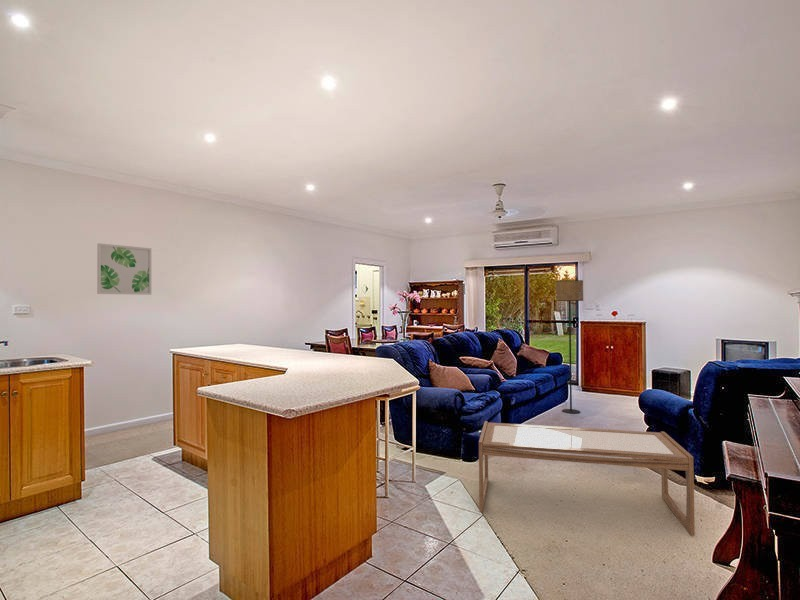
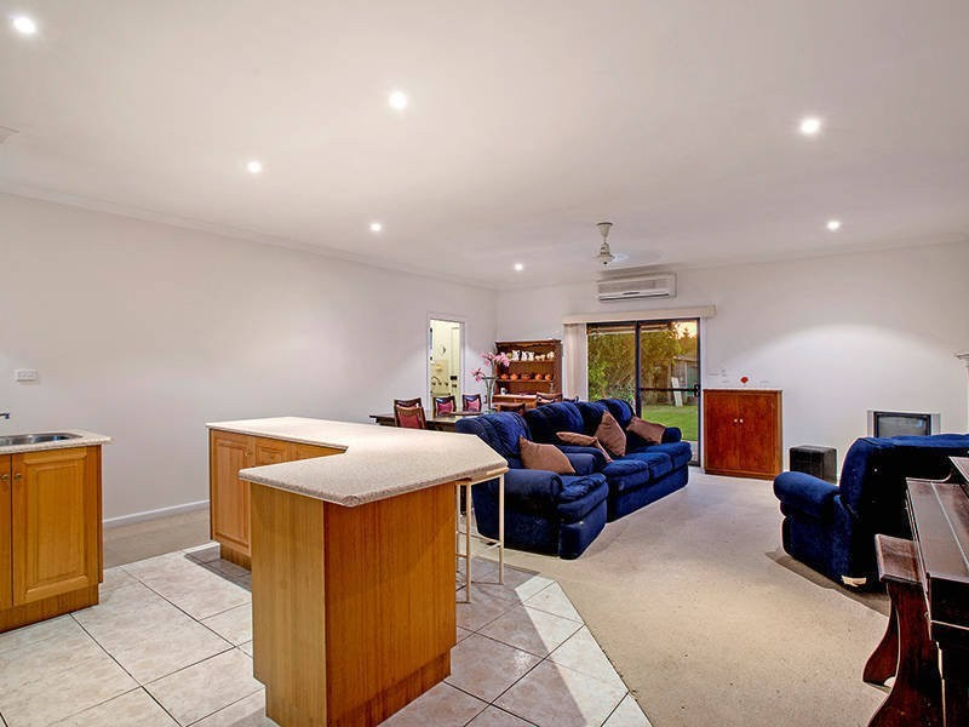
- wall art [96,243,152,296]
- coffee table [478,420,696,537]
- floor lamp [555,279,584,414]
